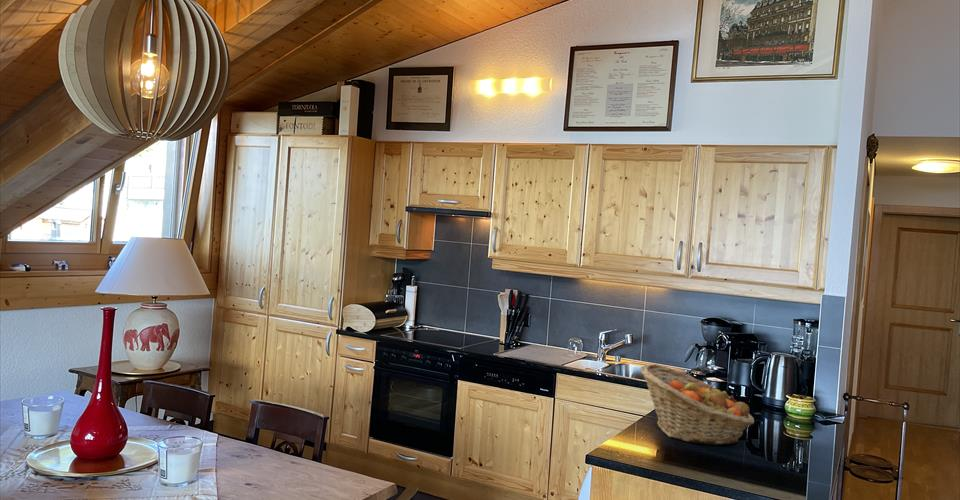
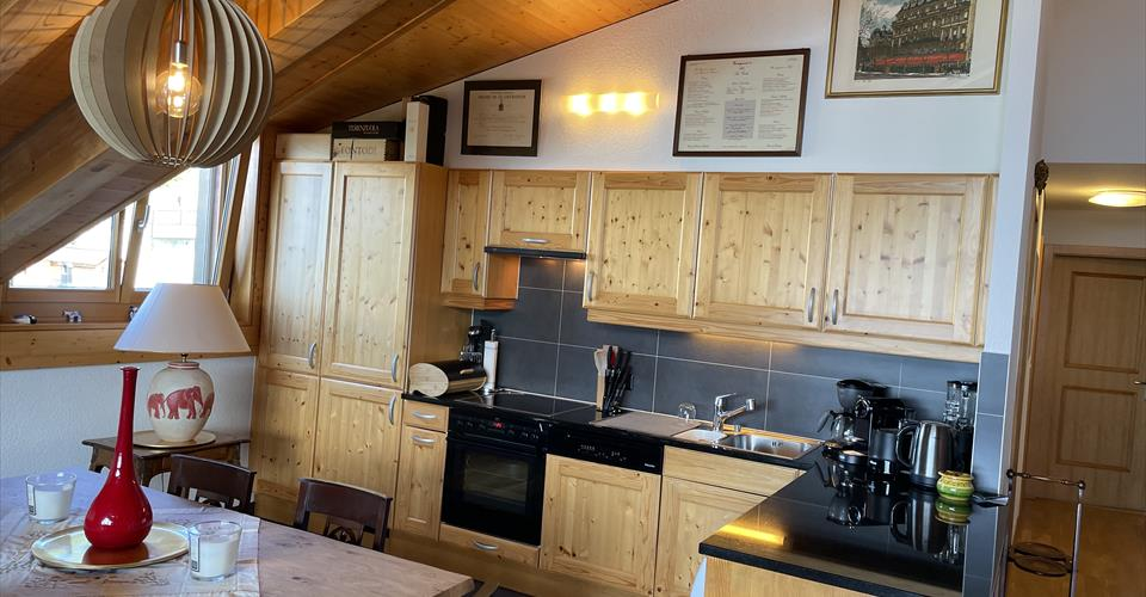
- fruit basket [640,363,755,446]
